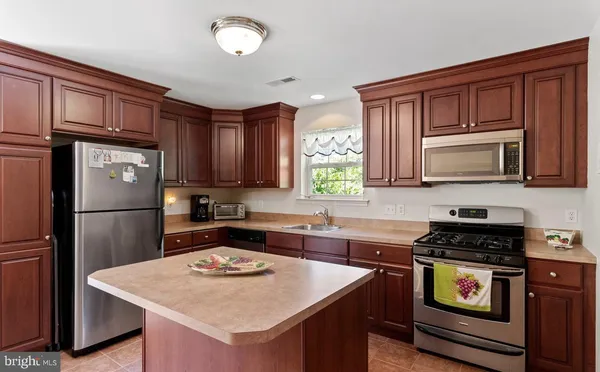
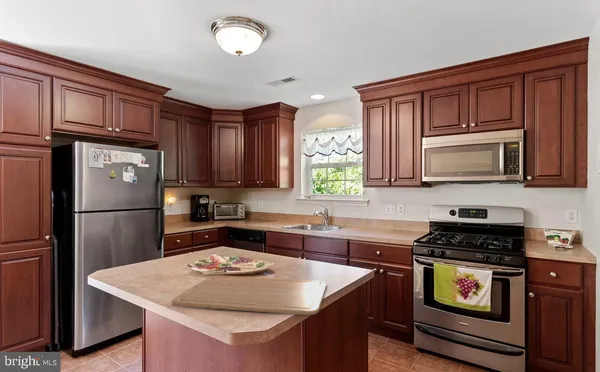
+ chopping board [171,275,328,316]
